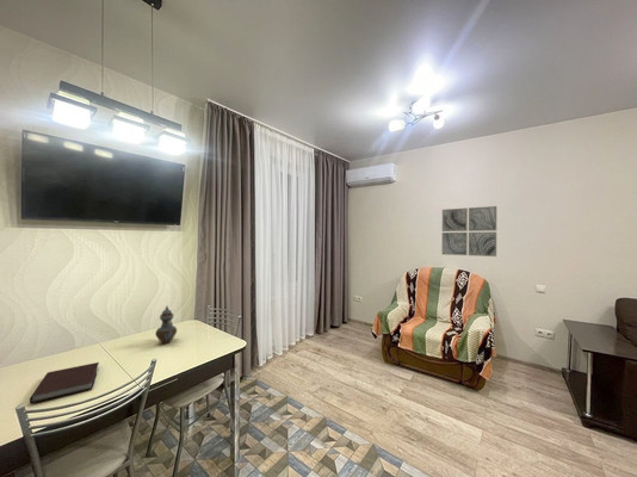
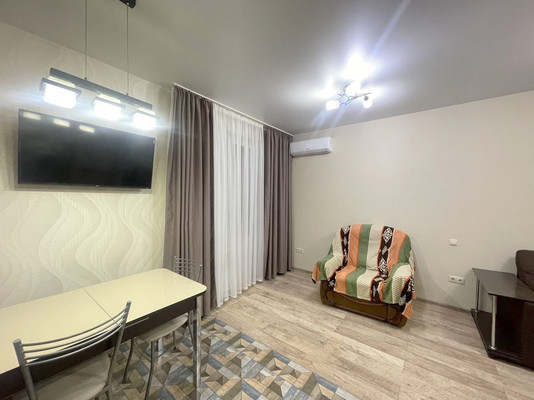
- notebook [29,361,100,404]
- teapot [154,305,178,345]
- wall art [440,205,497,258]
